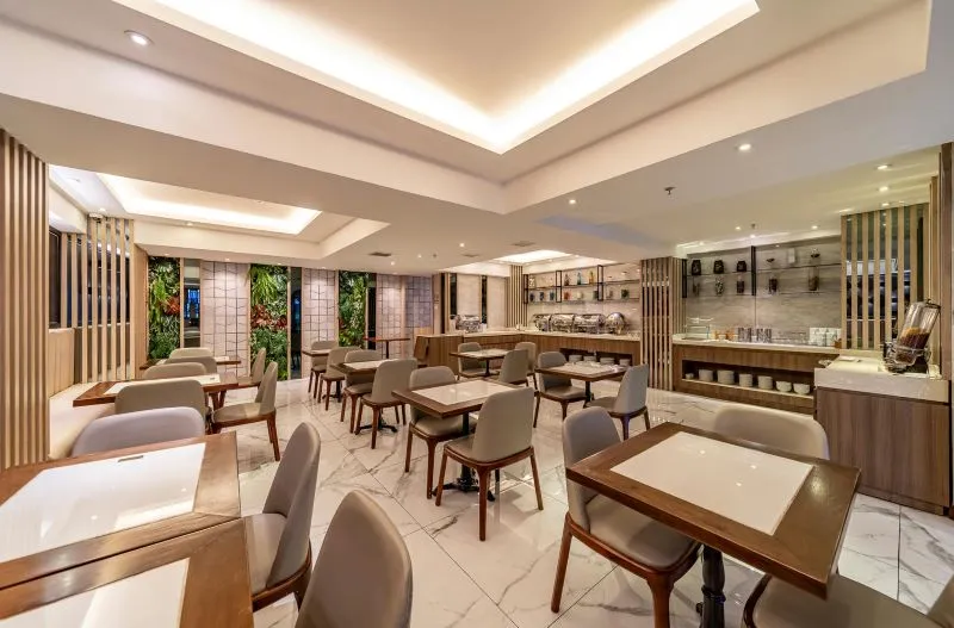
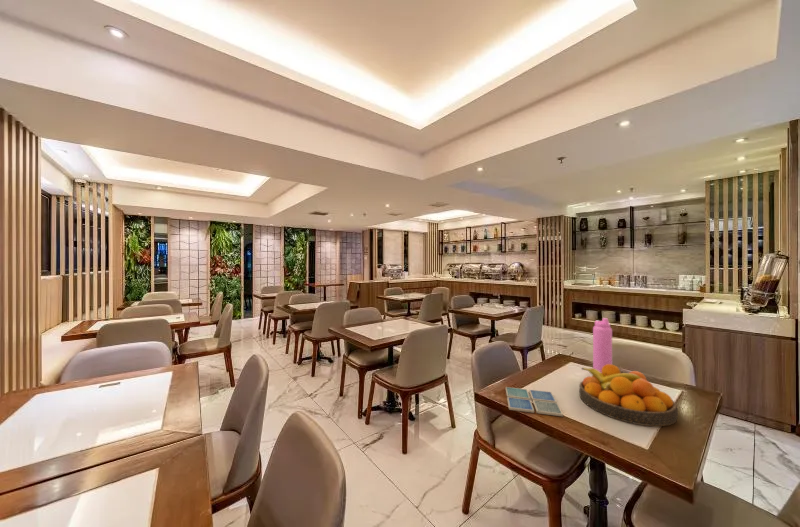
+ water bottle [592,317,613,373]
+ drink coaster [505,386,564,417]
+ fruit bowl [578,364,679,427]
